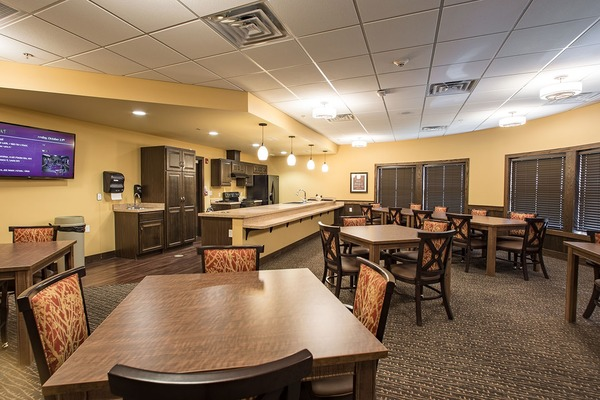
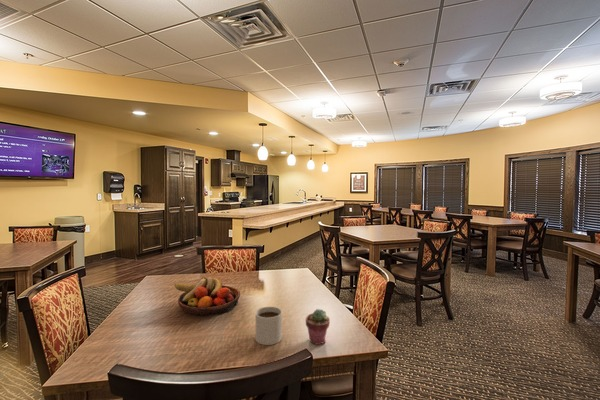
+ potted succulent [305,308,331,346]
+ fruit bowl [174,276,241,317]
+ mug [255,306,283,346]
